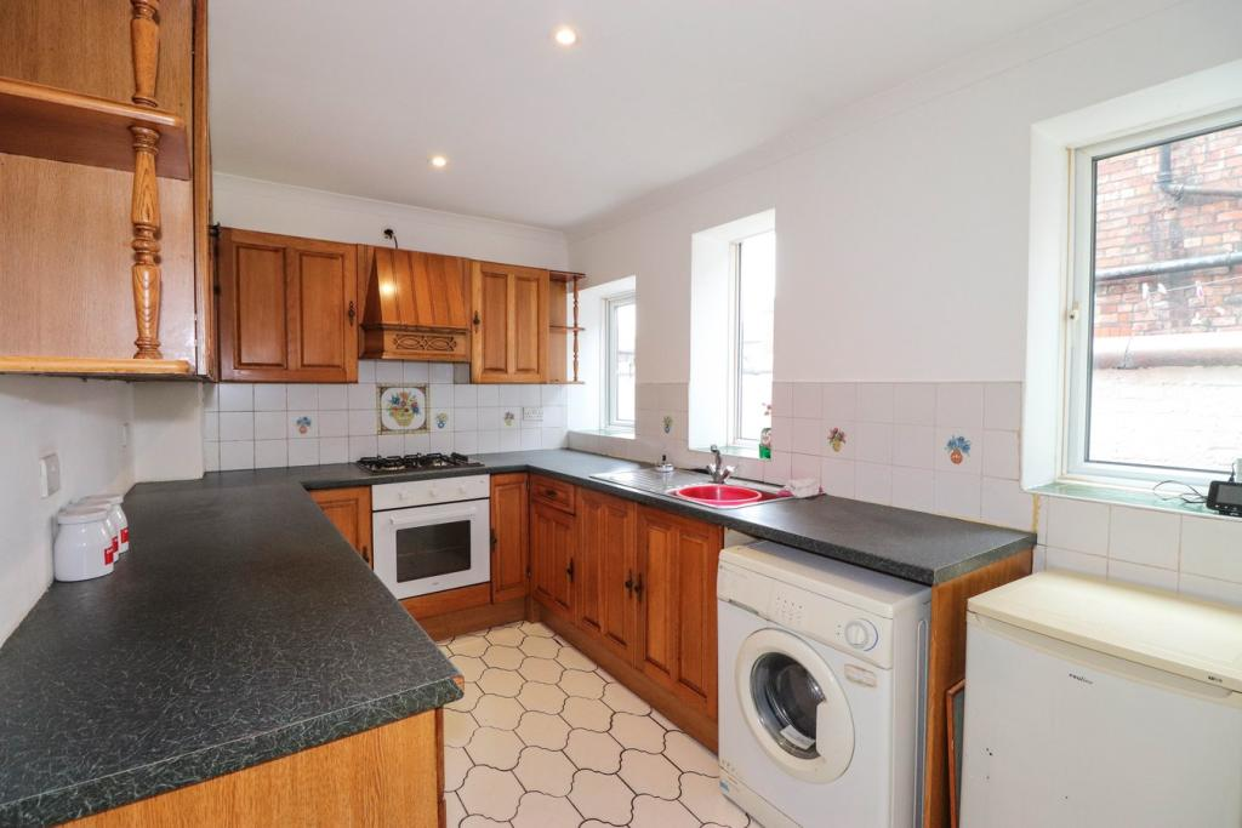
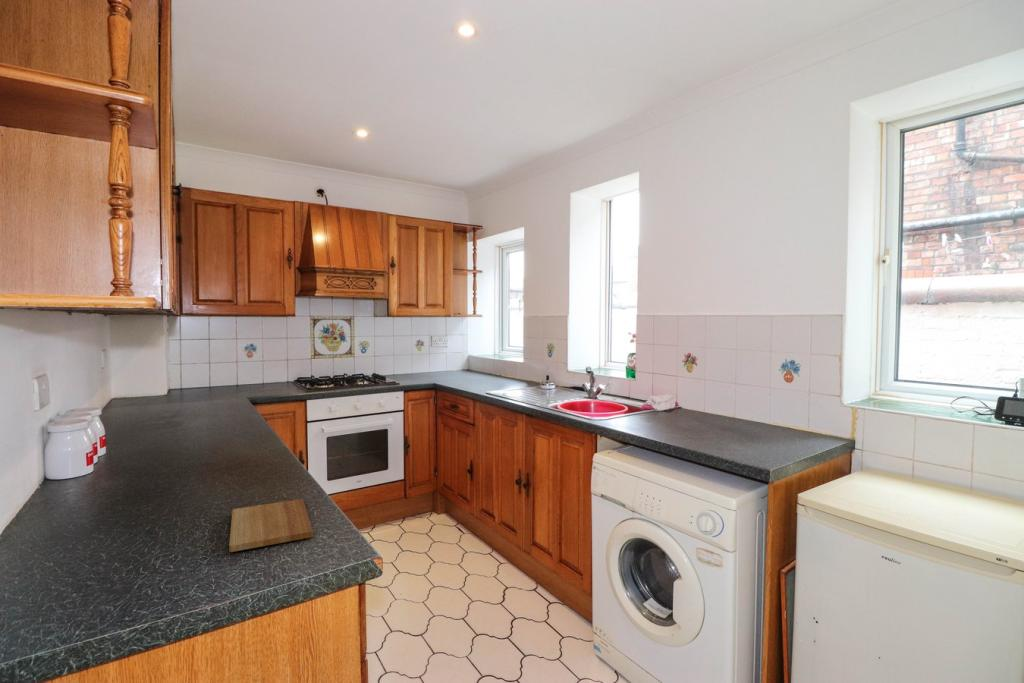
+ cutting board [228,498,314,553]
